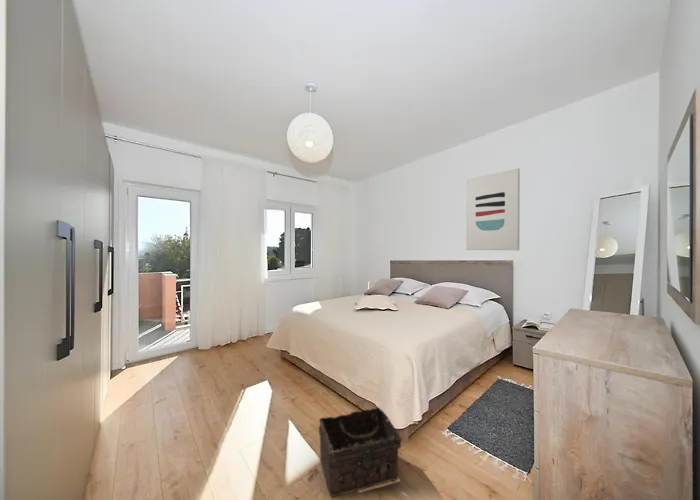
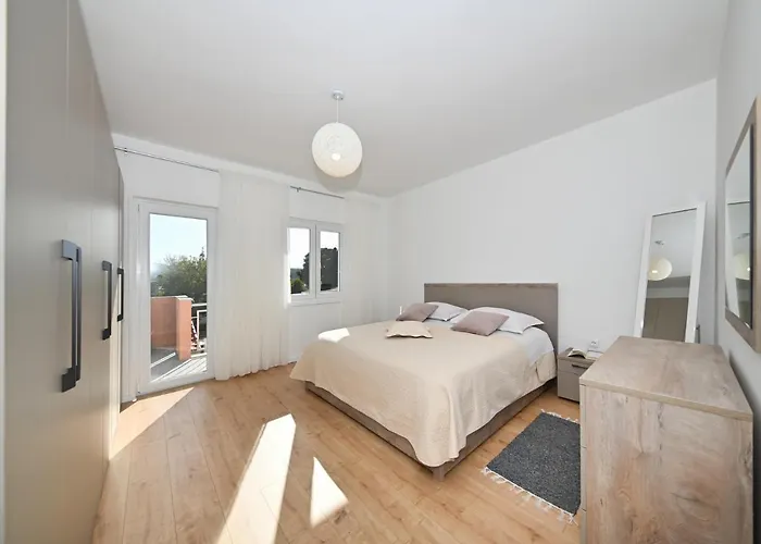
- wall art [465,167,521,251]
- basket [318,406,404,498]
